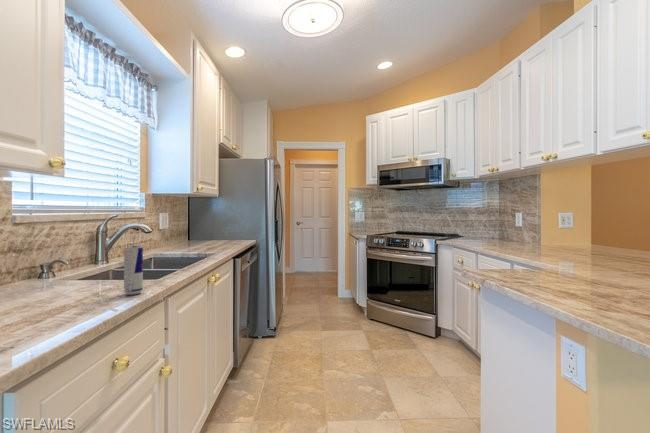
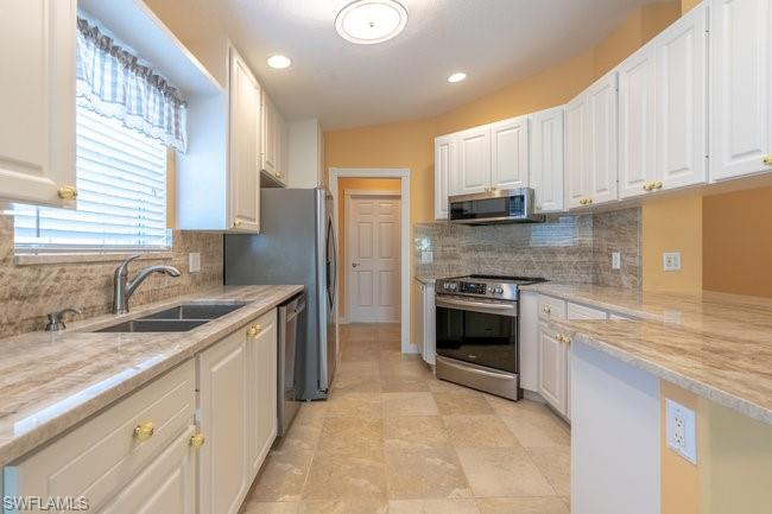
- beverage can [123,245,144,296]
